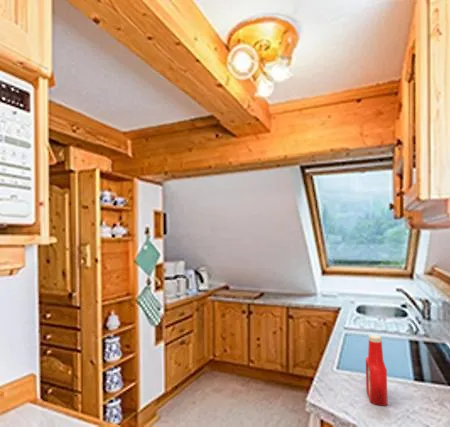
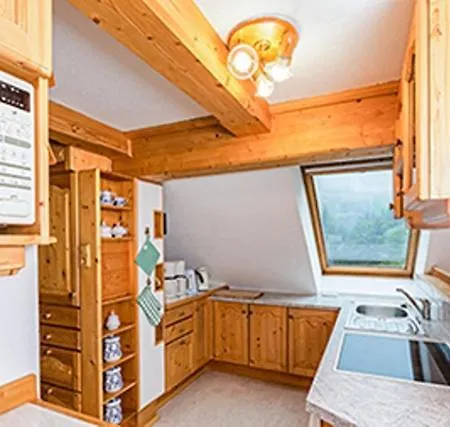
- soap bottle [365,334,388,407]
